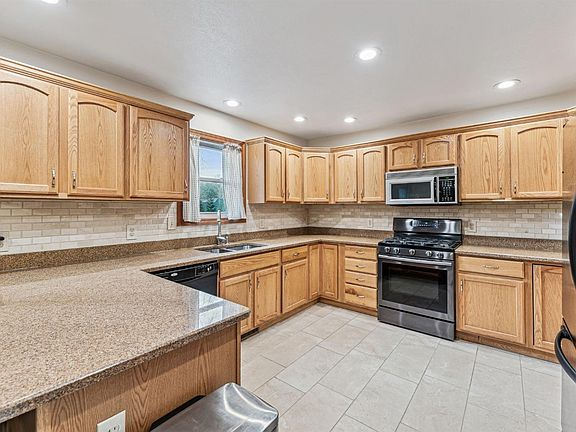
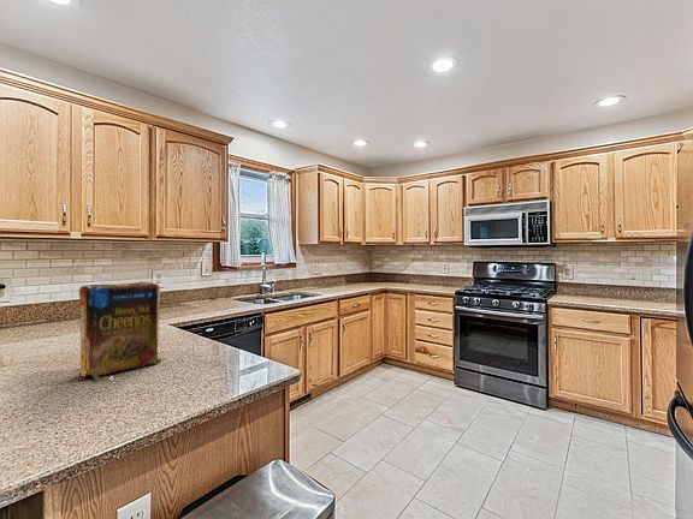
+ cereal box [76,281,165,381]
